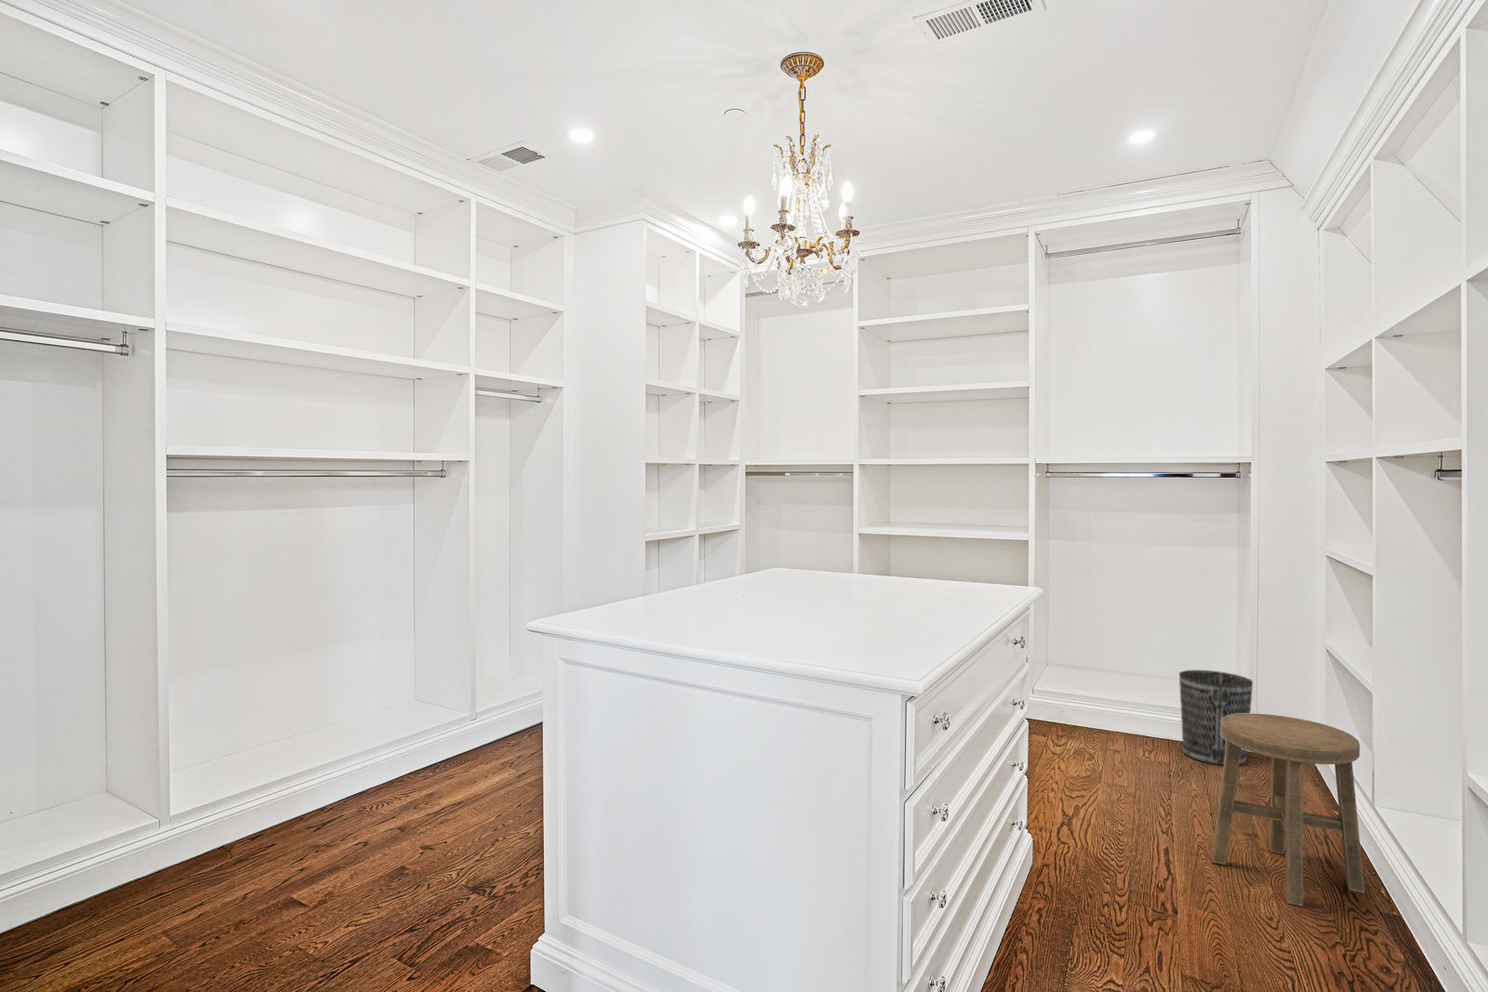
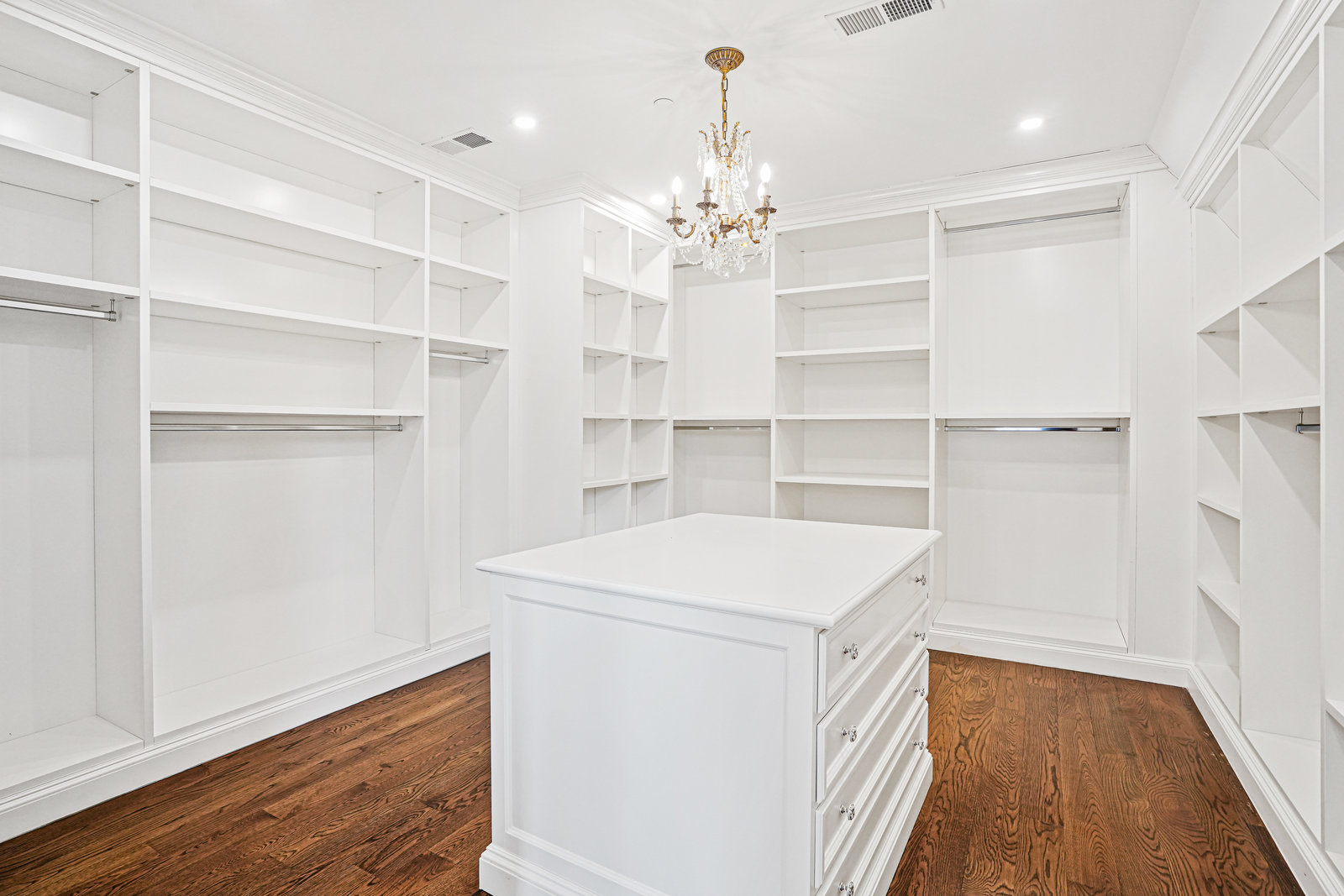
- wastebasket [1178,670,1253,766]
- stool [1211,713,1365,908]
